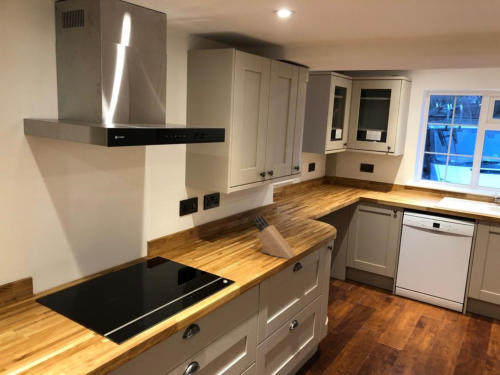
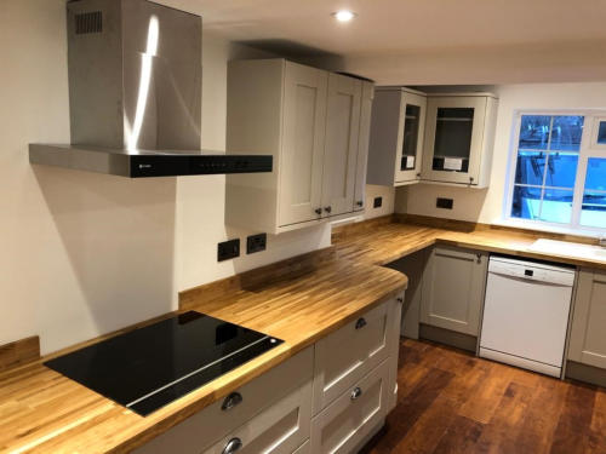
- knife block [253,213,297,260]
